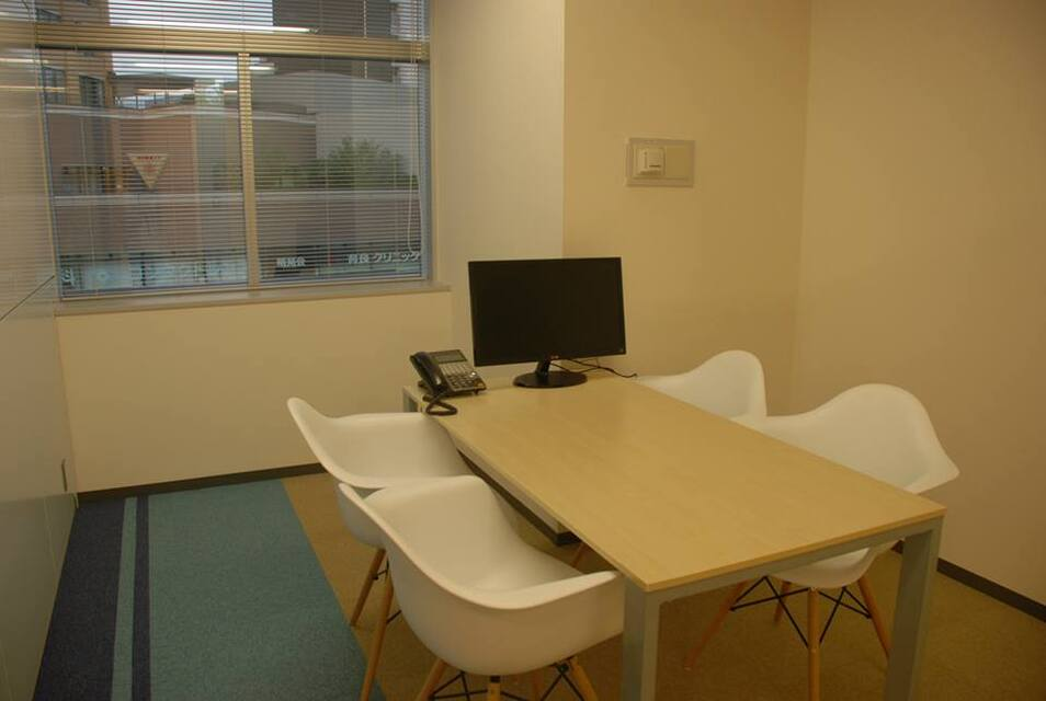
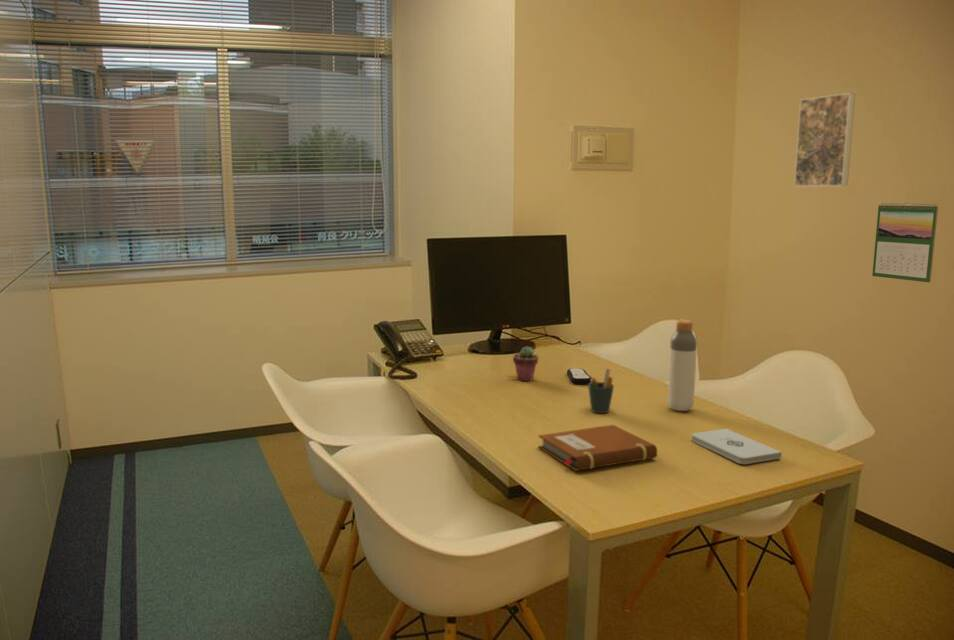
+ notebook [537,424,658,472]
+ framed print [793,92,856,188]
+ pen holder [587,368,615,414]
+ calendar [871,201,939,283]
+ potted succulent [512,346,539,382]
+ bottle [667,319,698,412]
+ notepad [690,428,783,465]
+ remote control [566,367,592,385]
